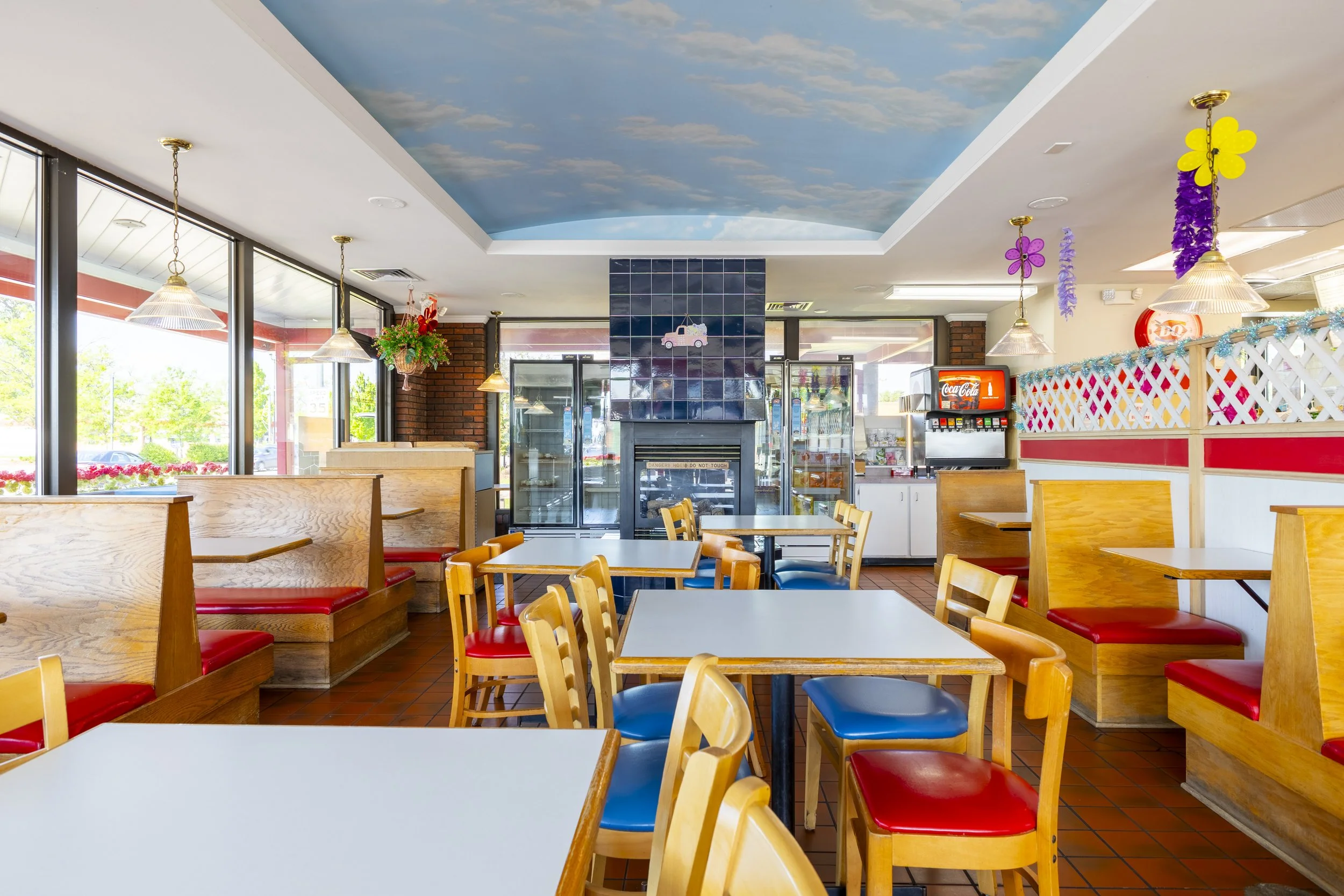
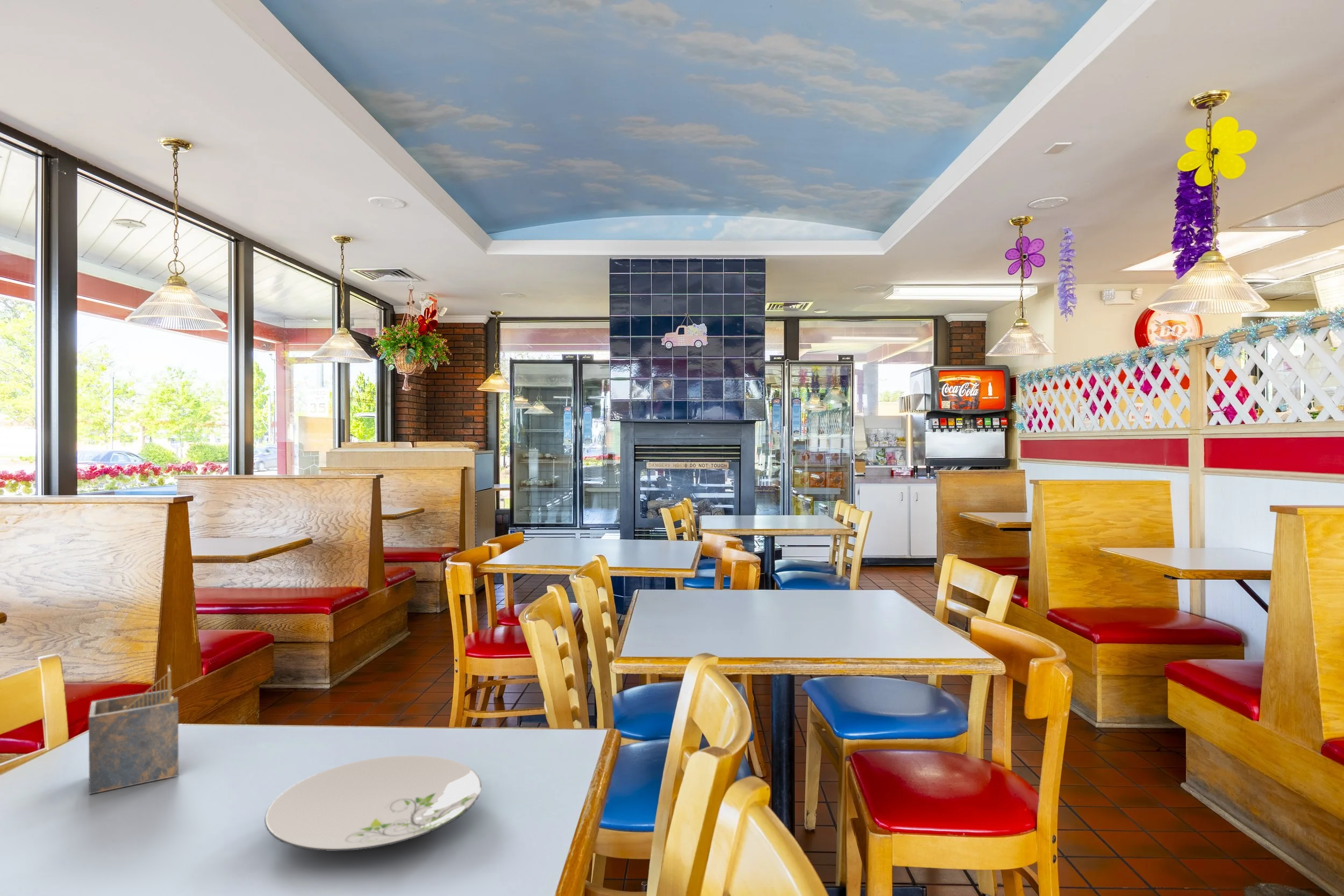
+ plate [264,755,482,852]
+ napkin holder [88,665,179,795]
